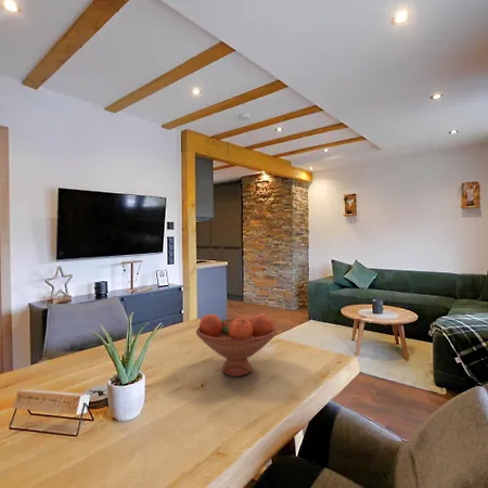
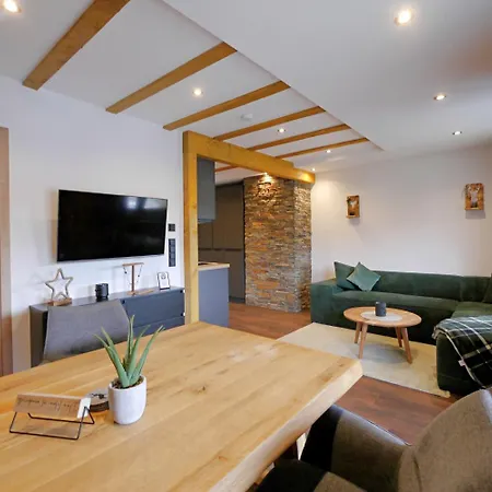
- fruit bowl [195,313,279,377]
